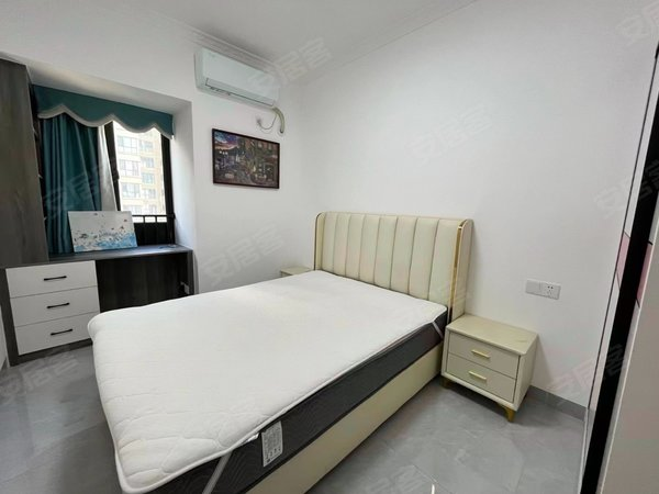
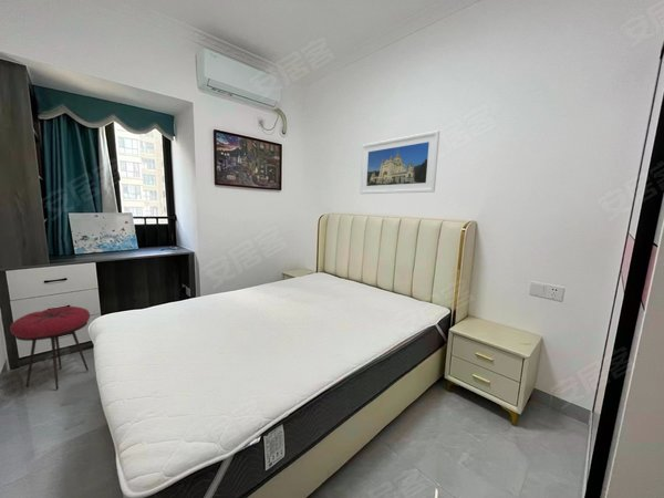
+ stool [9,305,91,391]
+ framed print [359,129,440,195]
